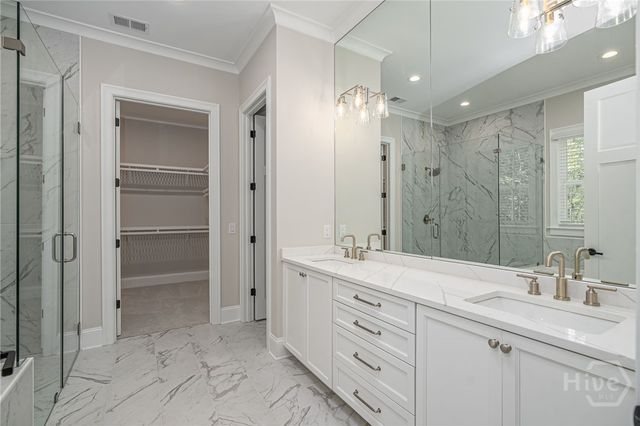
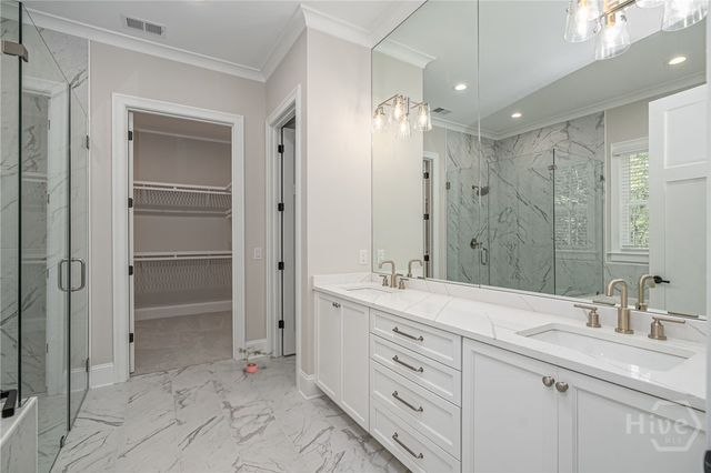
+ potted plant [236,345,276,373]
